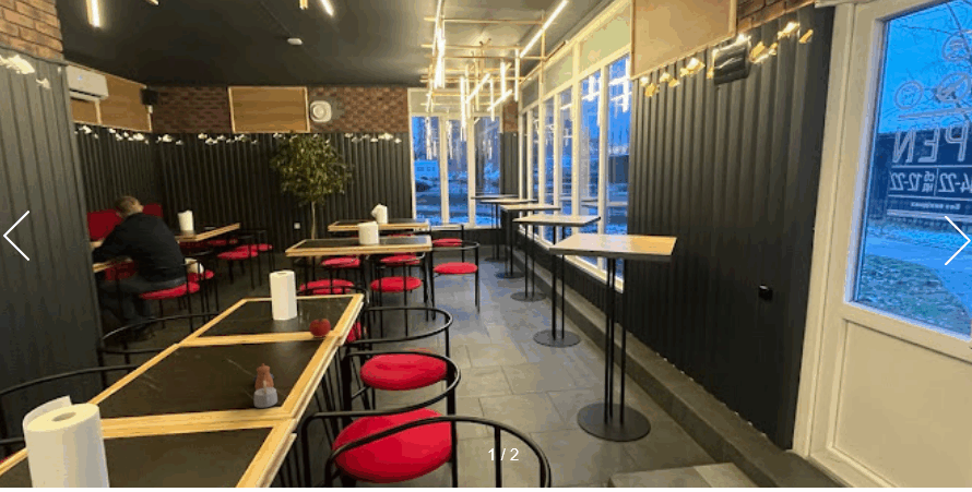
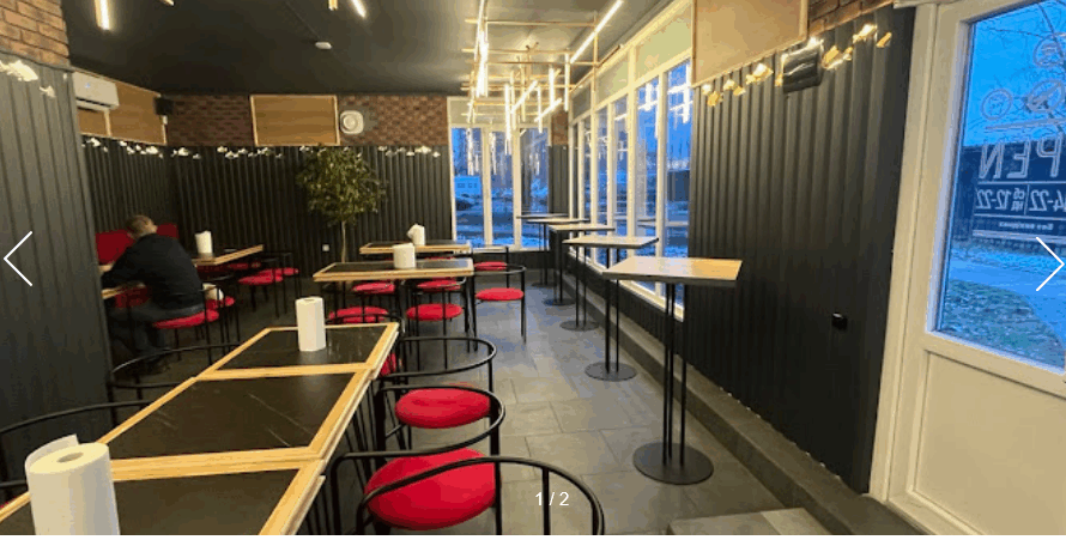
- teapot [251,362,278,409]
- fruit [308,316,332,339]
